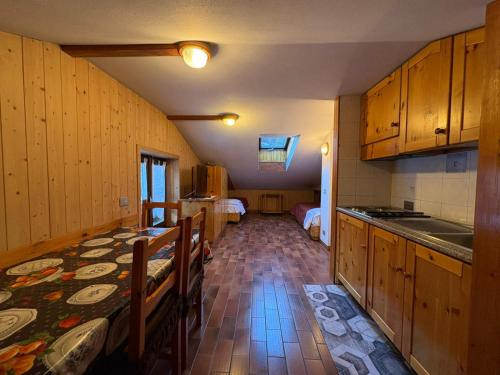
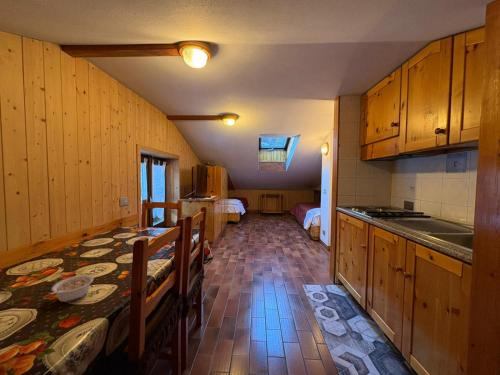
+ legume [47,274,95,303]
